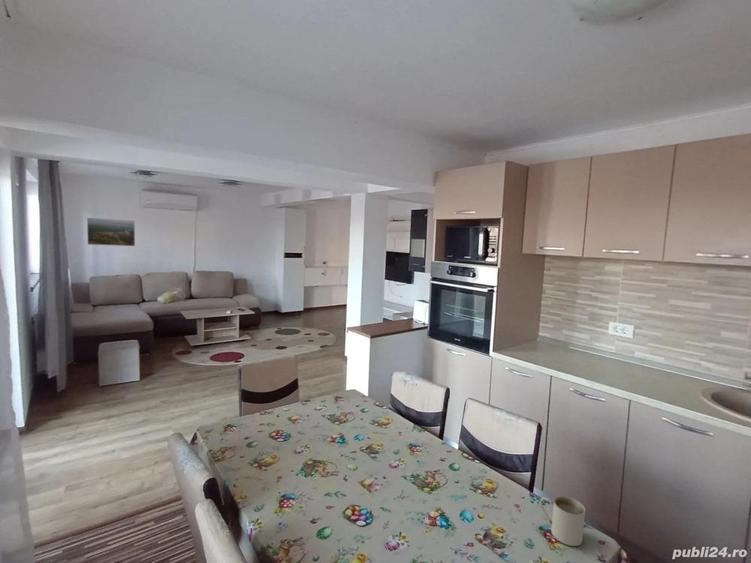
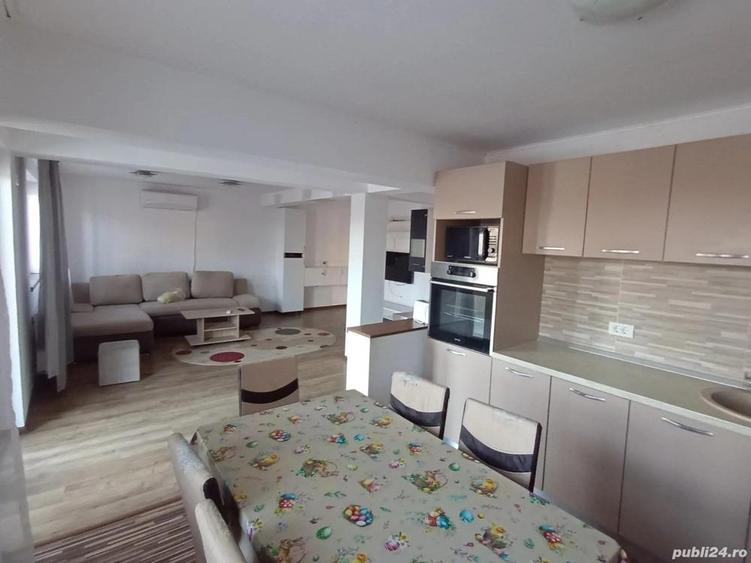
- mug [539,495,586,547]
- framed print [86,217,136,247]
